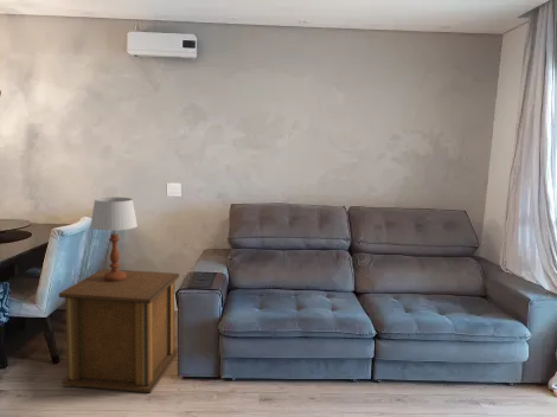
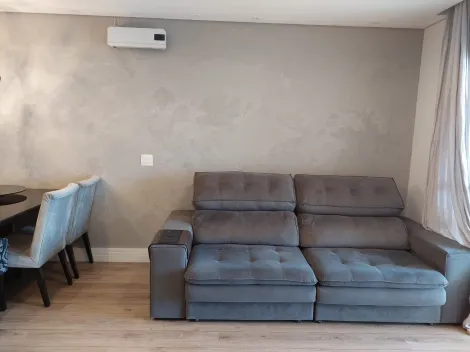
- side table [58,268,180,394]
- table lamp [89,197,139,281]
